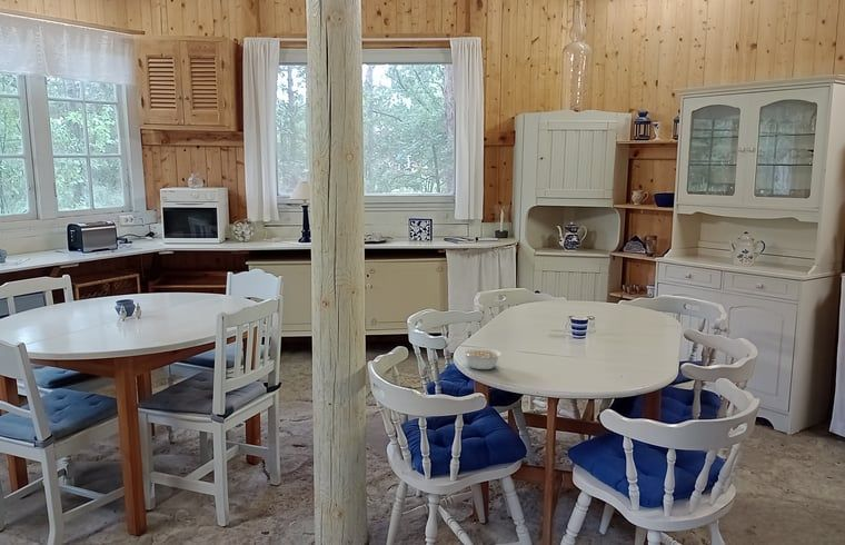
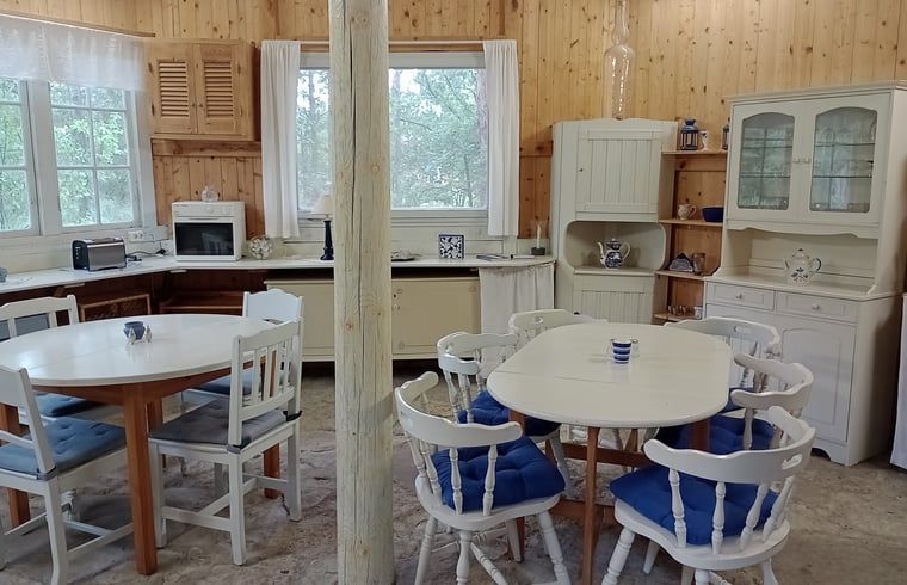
- legume [461,347,503,370]
